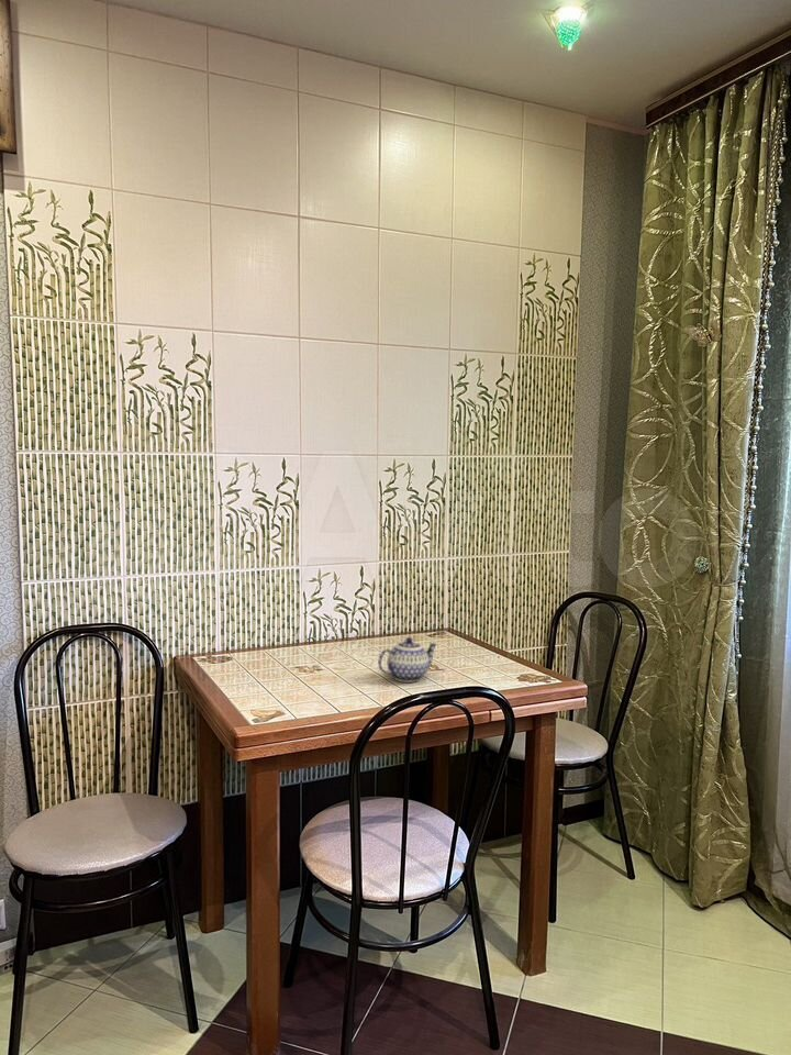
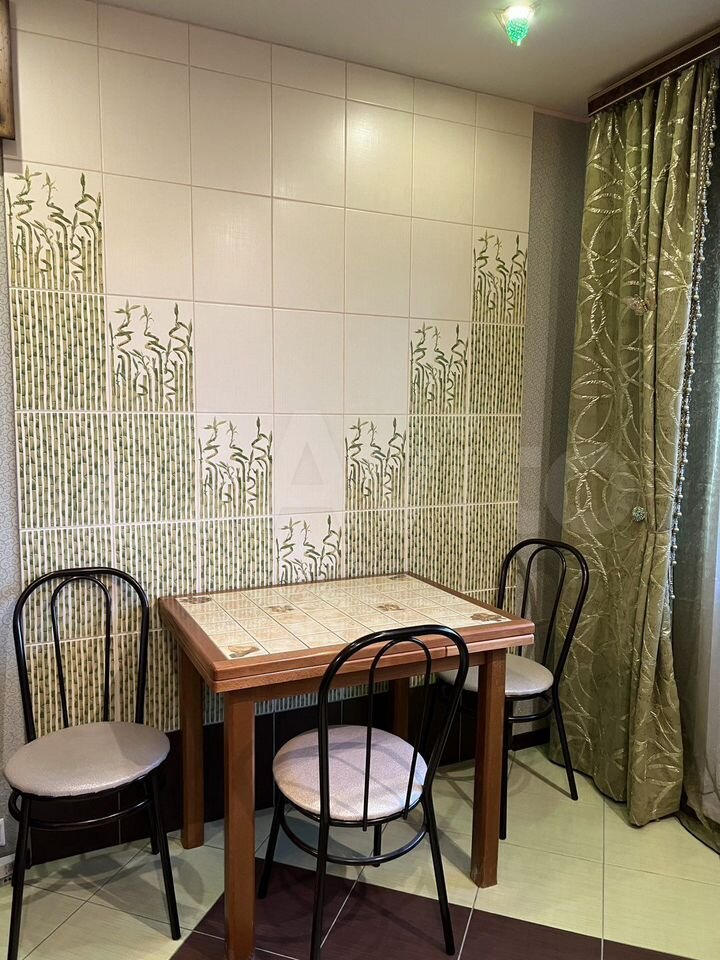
- teapot [377,636,438,684]
